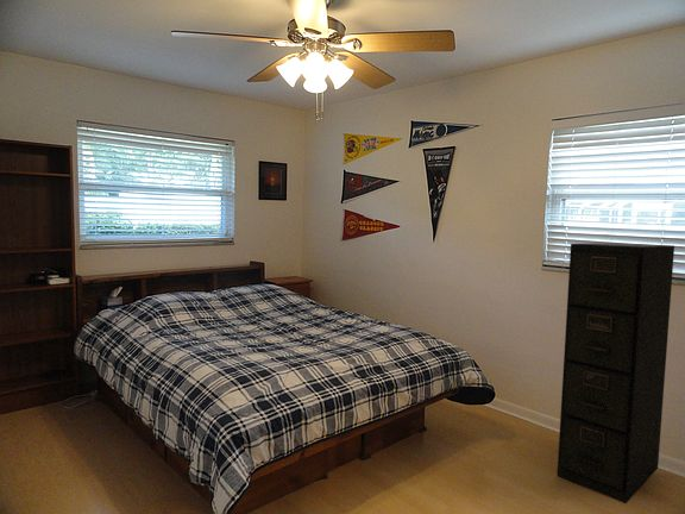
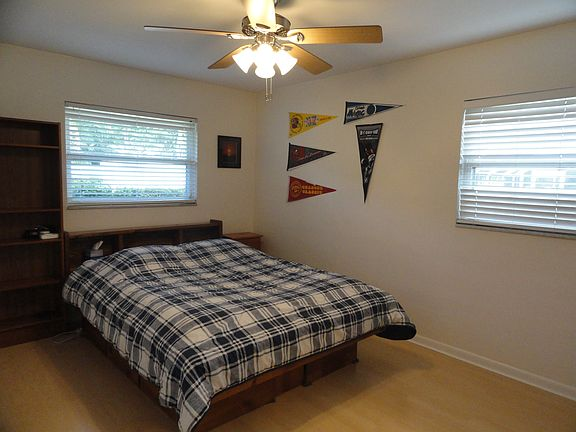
- filing cabinet [555,242,675,504]
